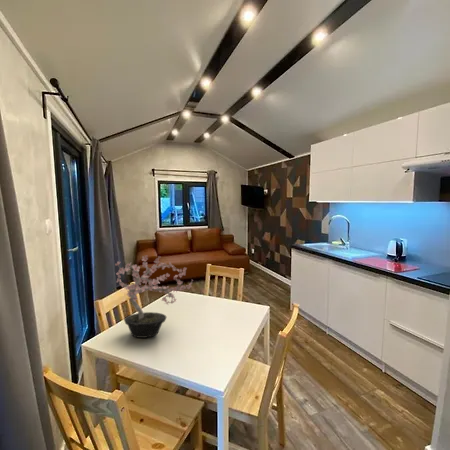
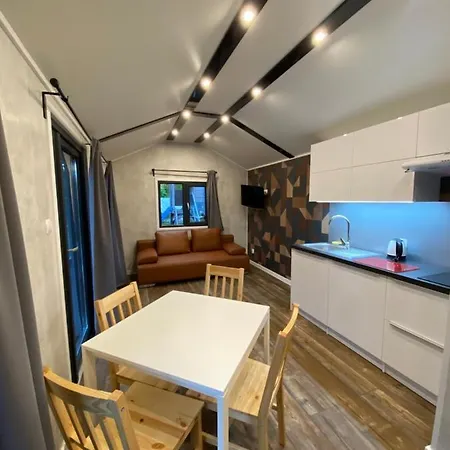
- potted plant [114,254,194,339]
